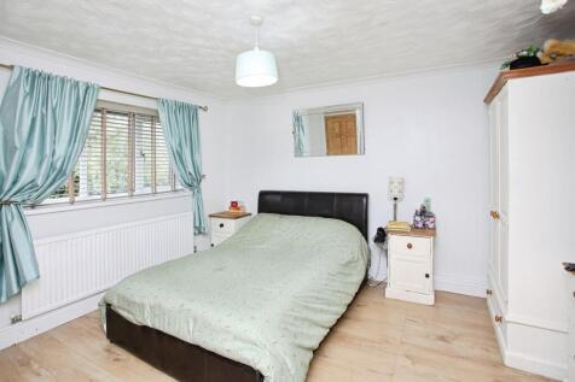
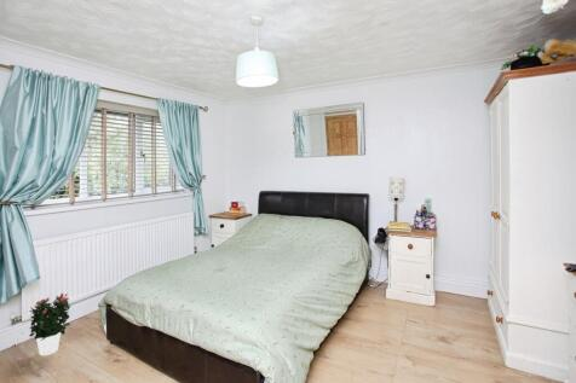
+ potted flower [28,292,71,356]
